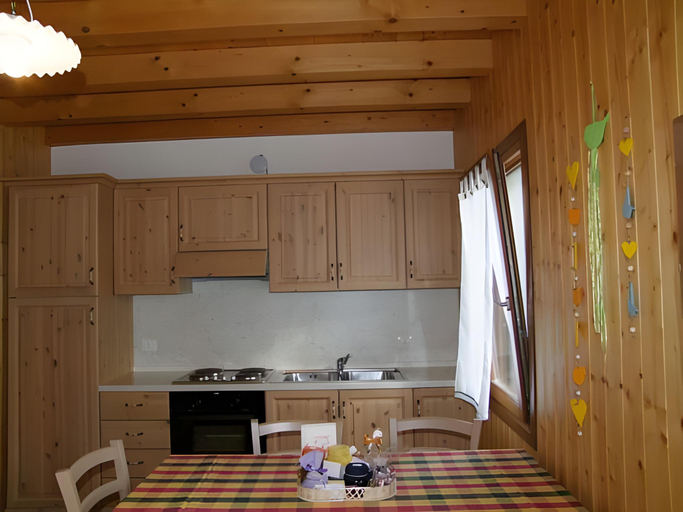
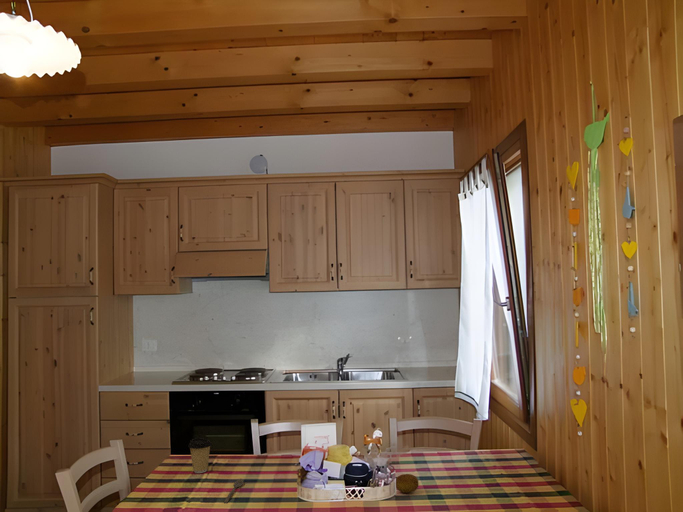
+ spoon [223,478,244,504]
+ fruit [395,473,420,494]
+ coffee cup [187,437,213,474]
